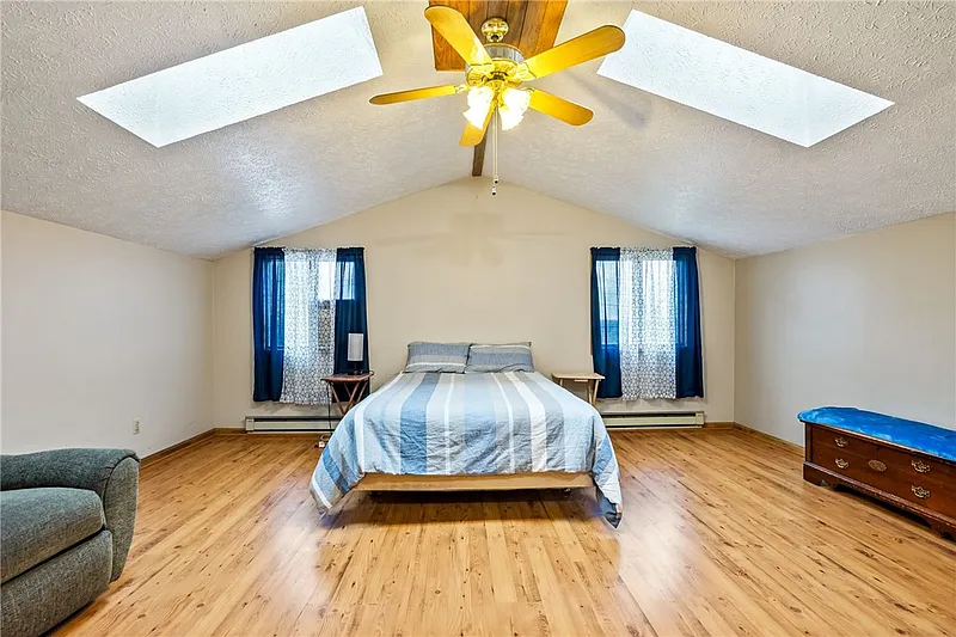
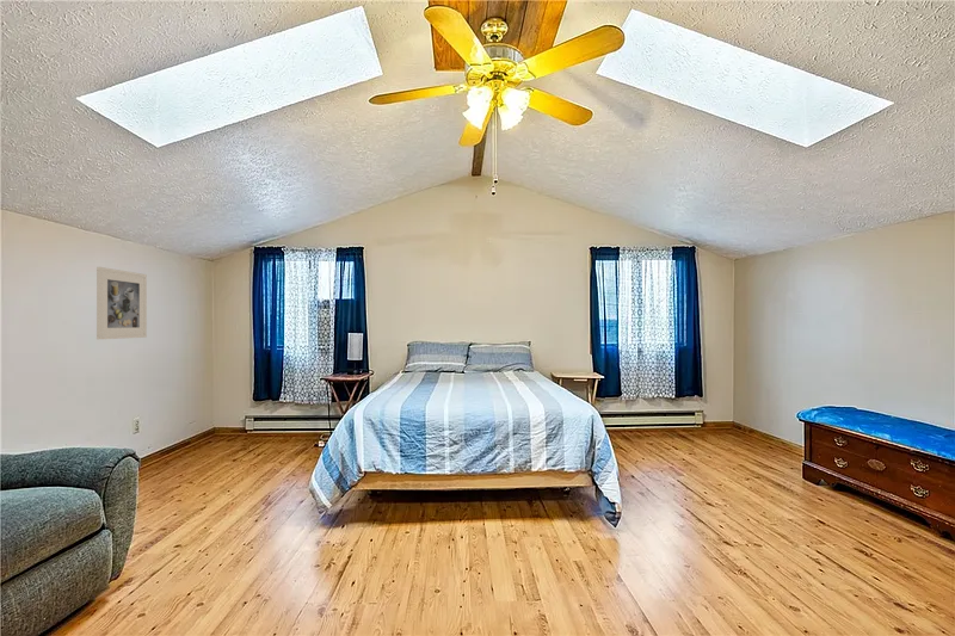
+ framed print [96,266,148,340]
